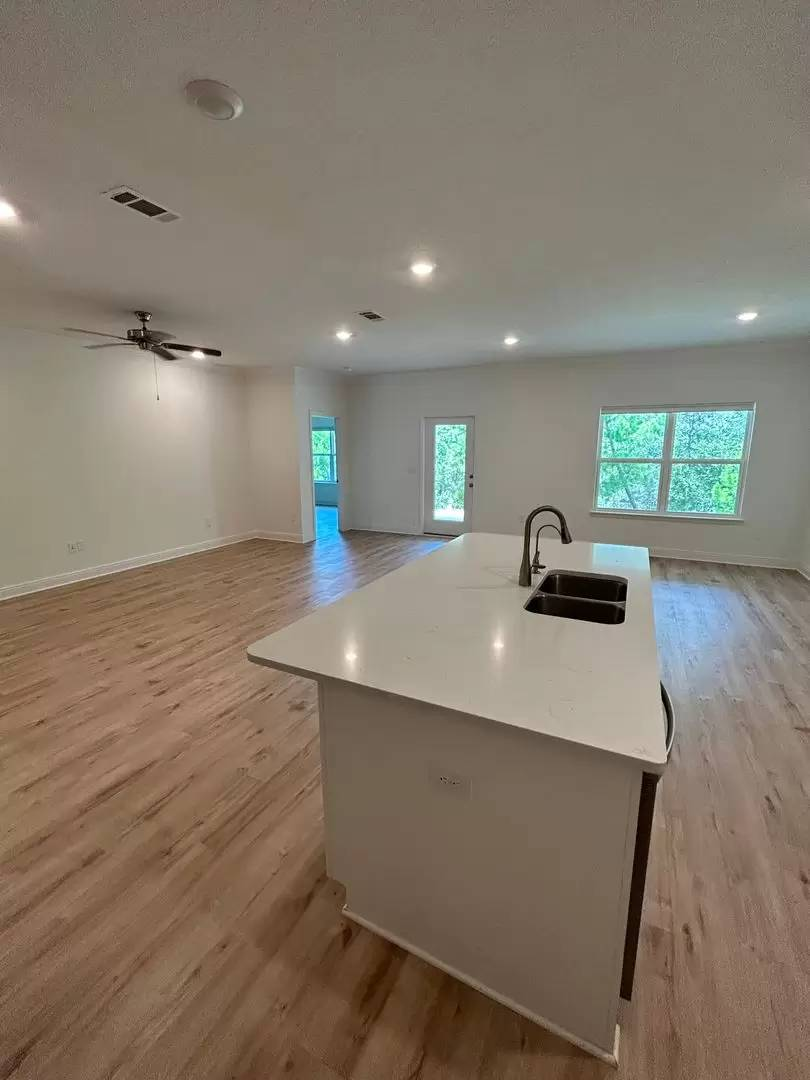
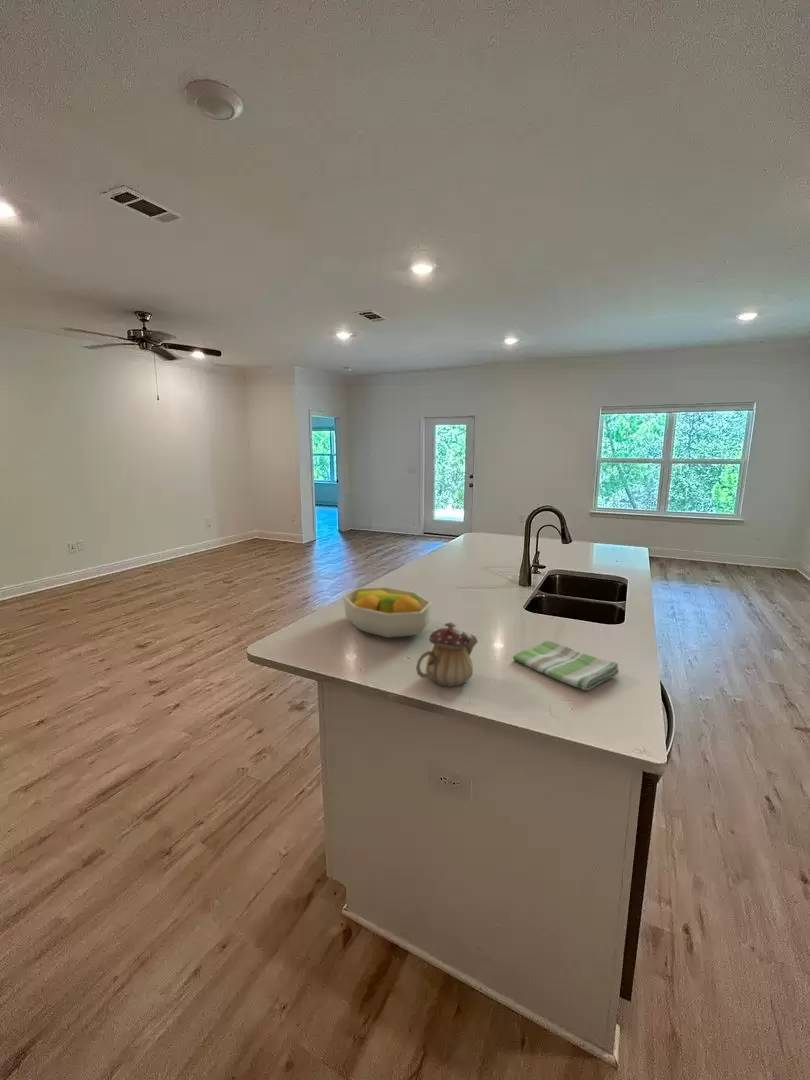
+ fruit bowl [342,586,433,639]
+ dish towel [512,640,620,691]
+ teapot [415,621,479,688]
